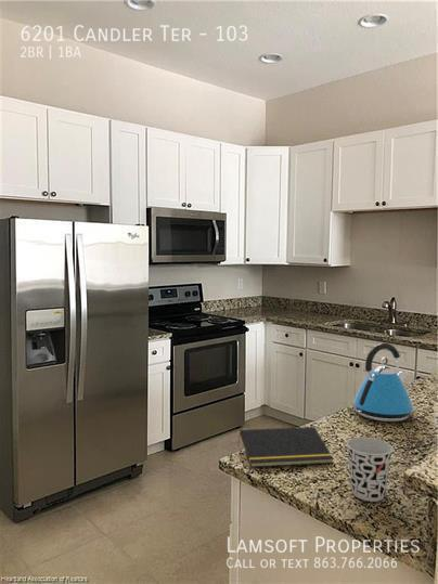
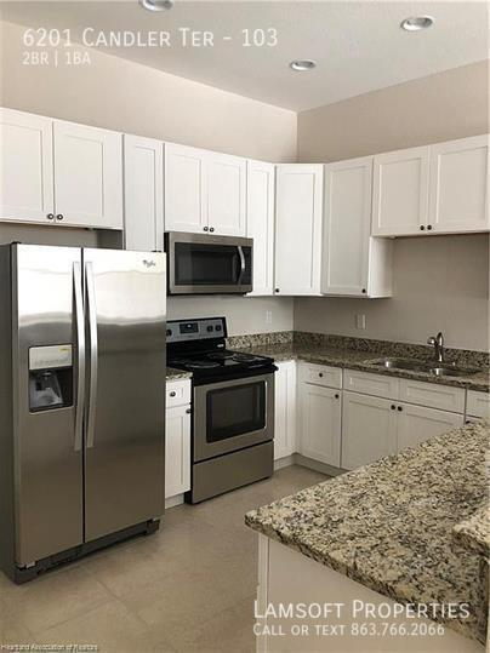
- kettle [352,342,414,423]
- notepad [236,426,335,468]
- cup [346,437,395,503]
